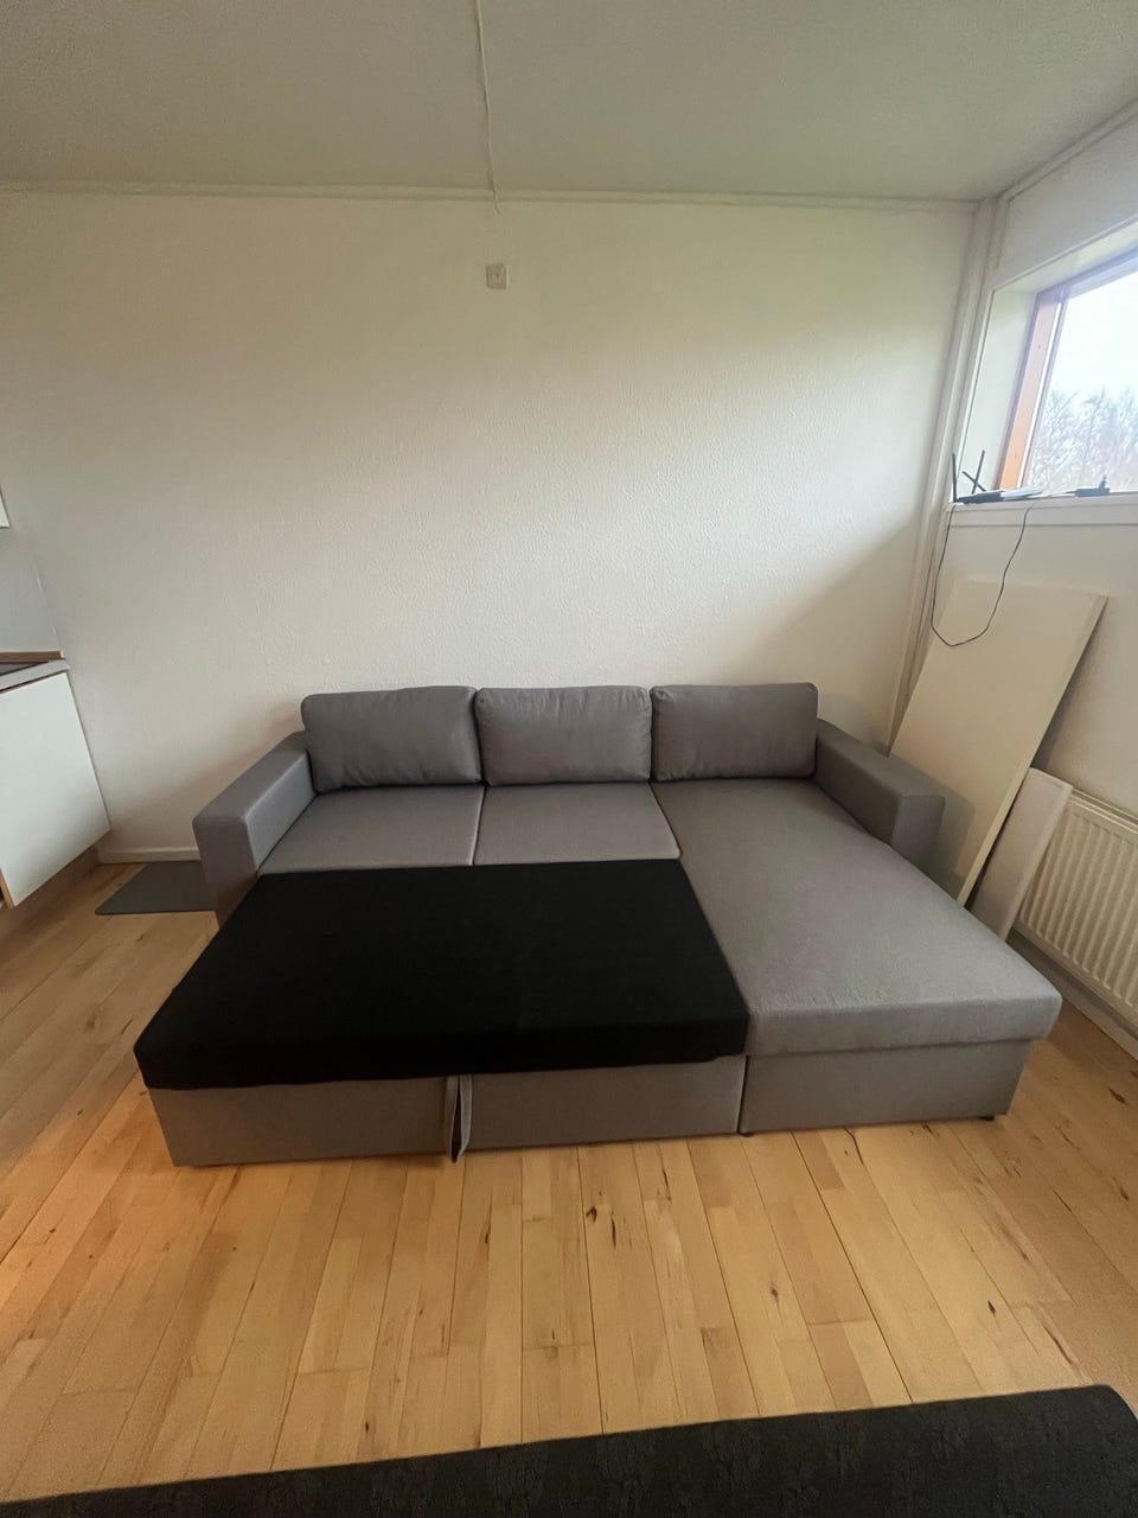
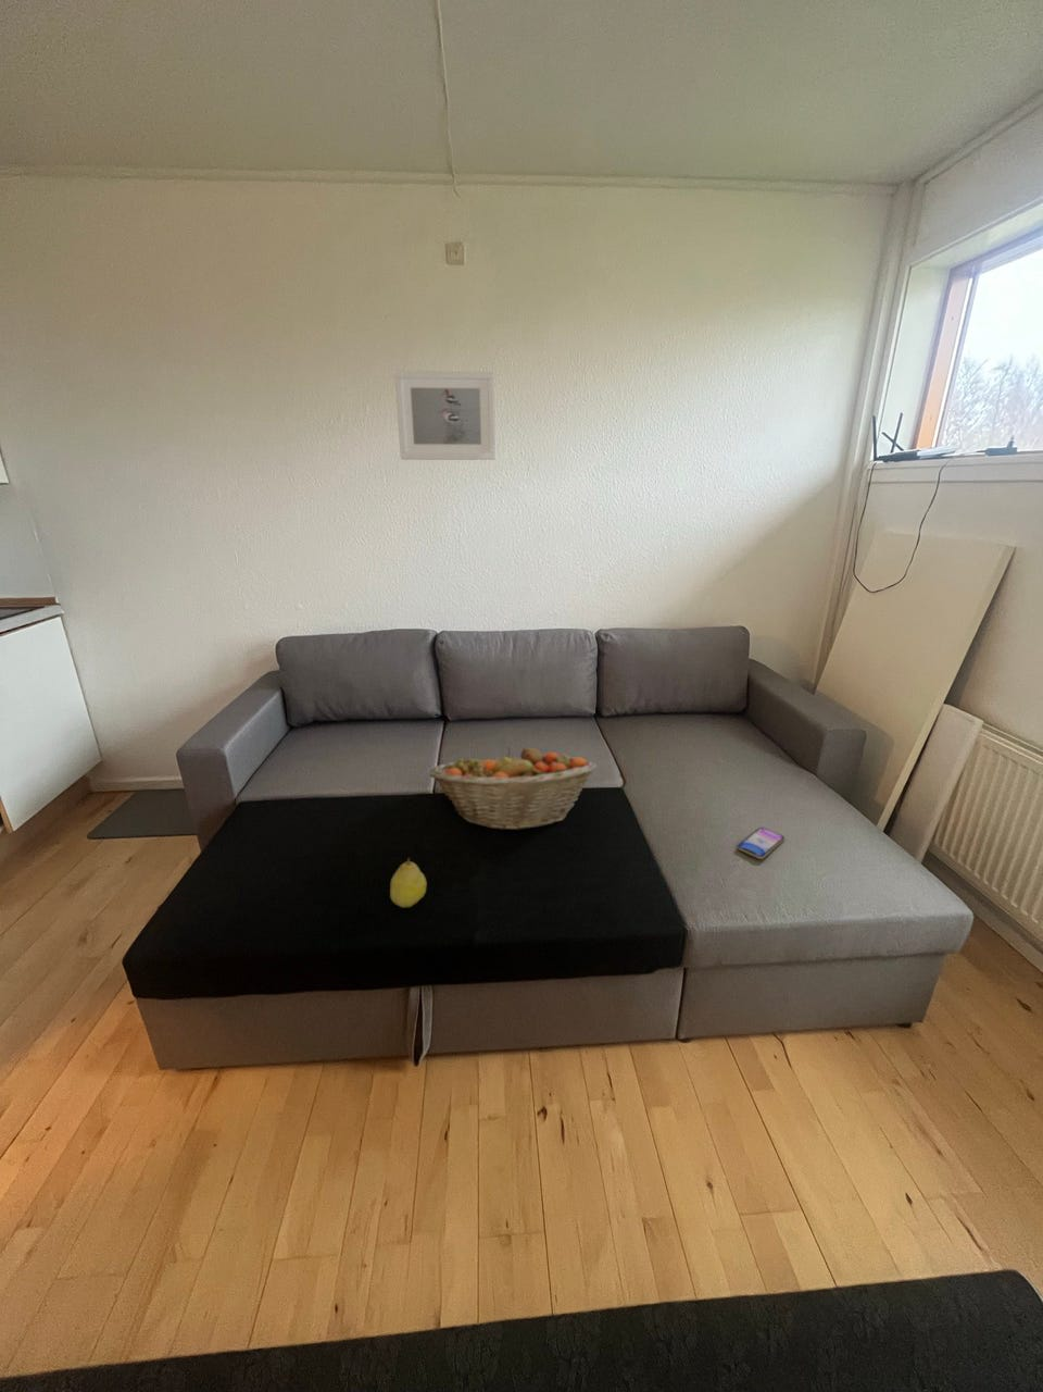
+ smartphone [735,826,786,860]
+ fruit basket [428,746,596,831]
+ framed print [393,369,496,461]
+ fruit [389,857,428,908]
